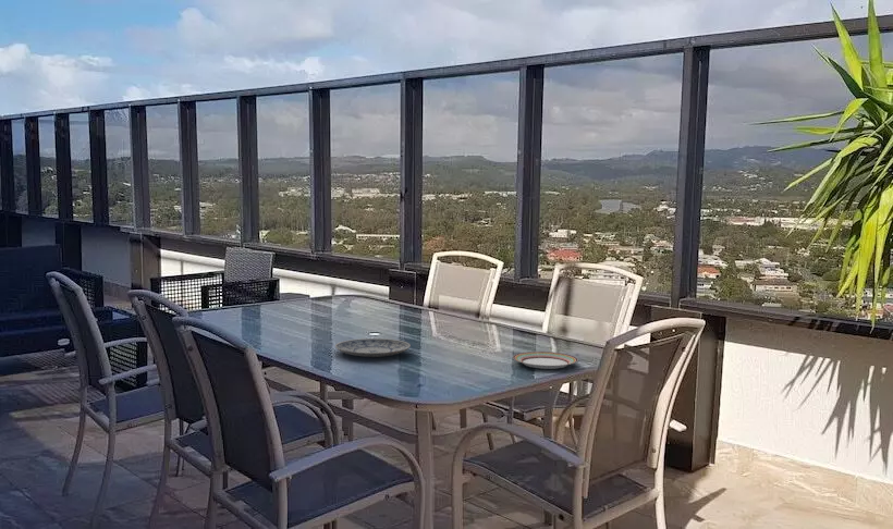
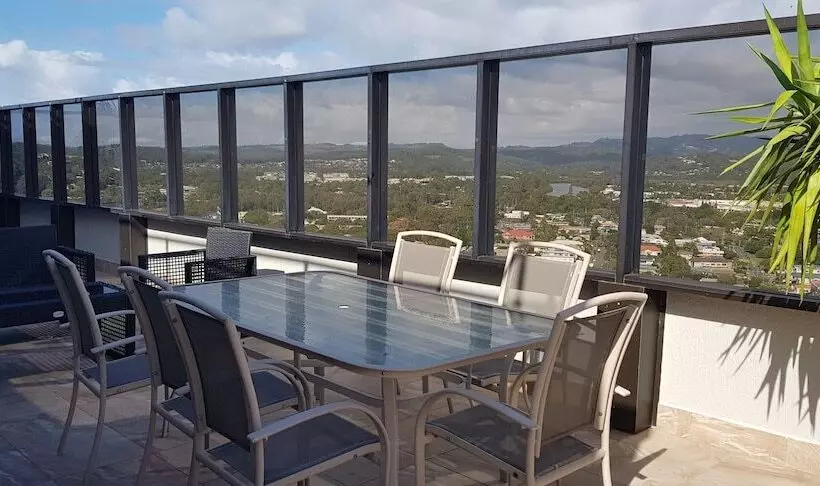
- plate [334,337,412,358]
- plate [512,350,579,370]
